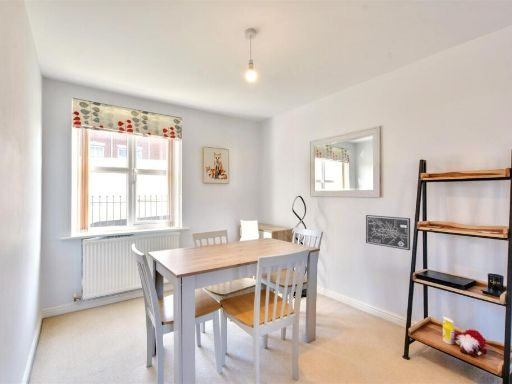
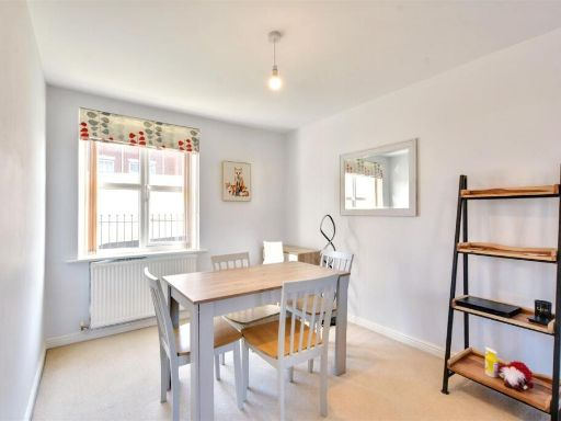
- wall art [365,214,411,251]
